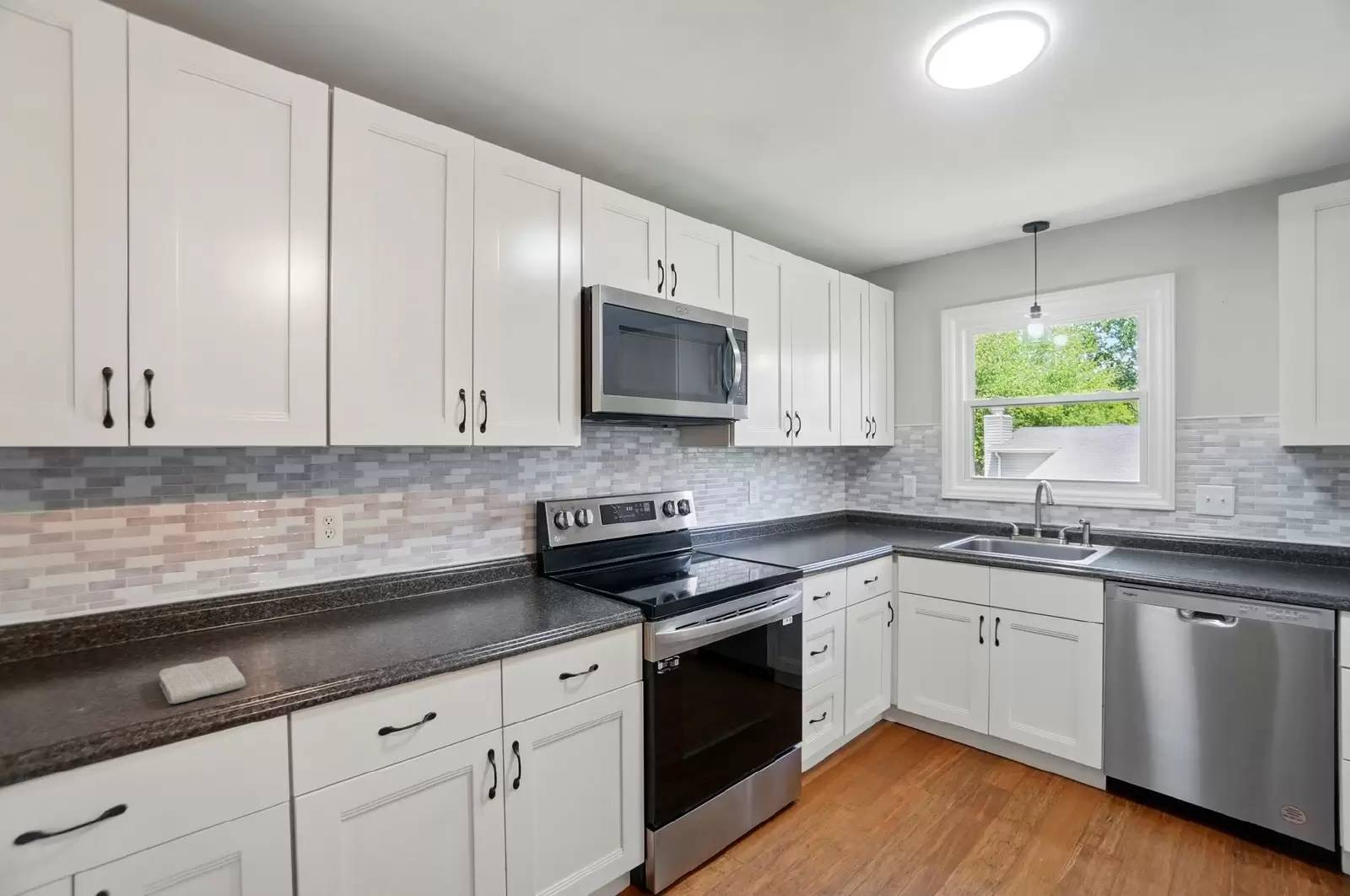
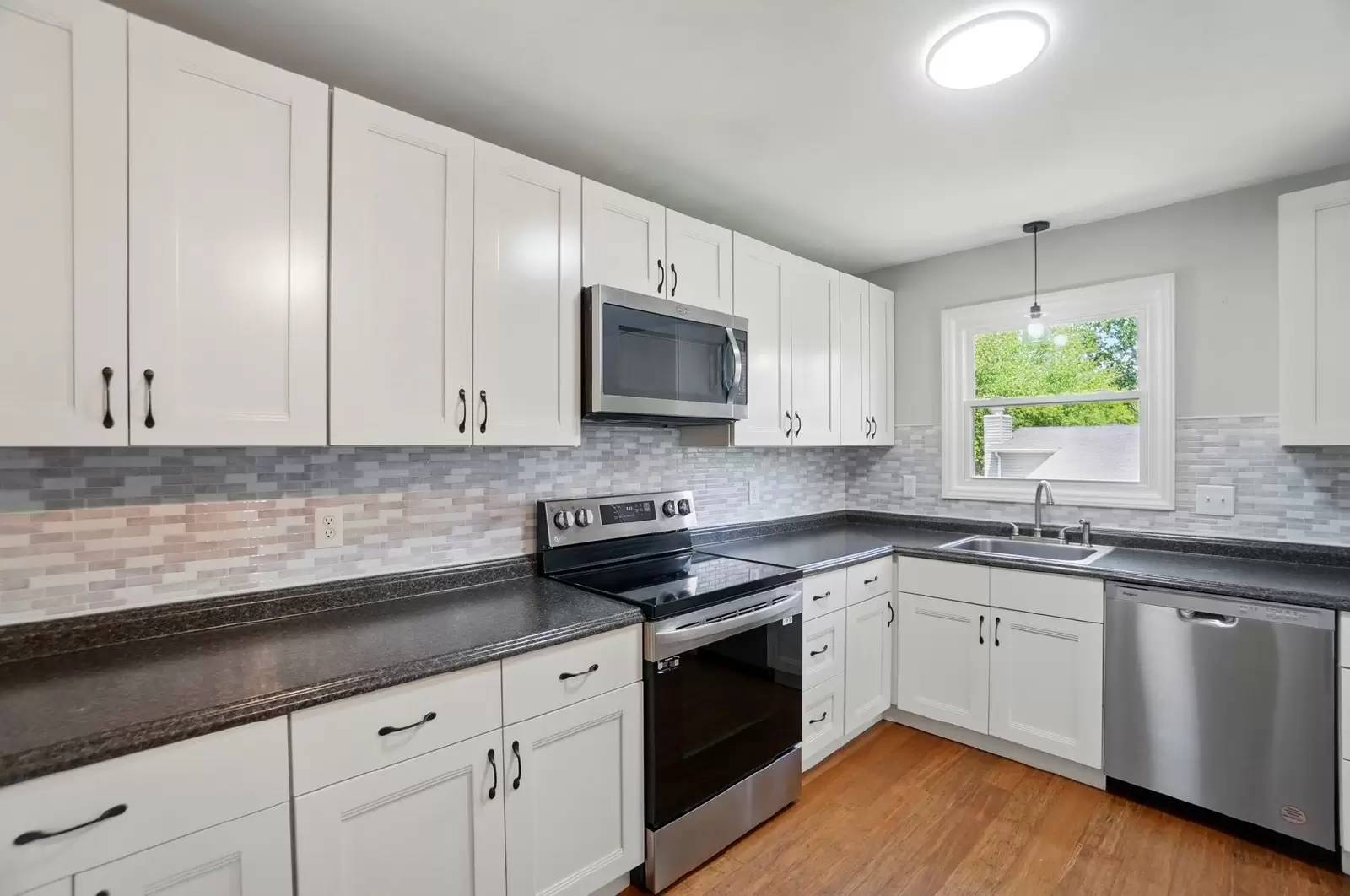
- washcloth [158,656,247,704]
